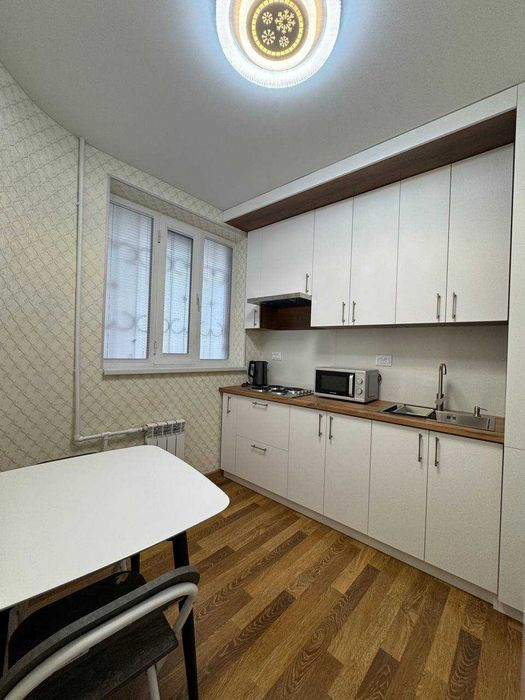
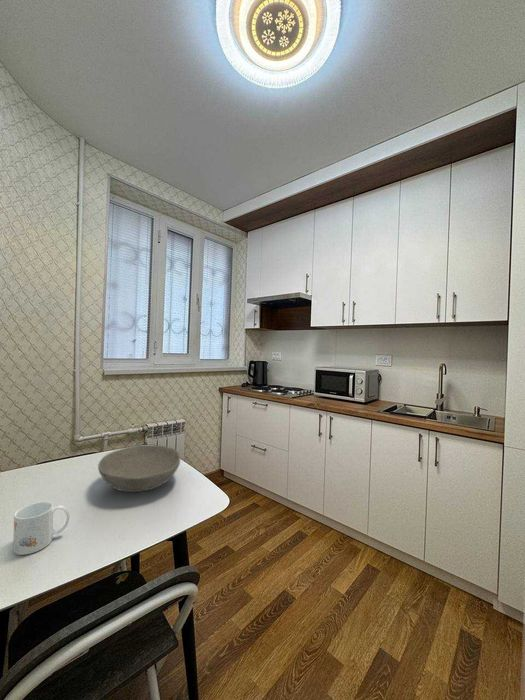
+ mug [12,500,71,556]
+ bowl [97,444,181,493]
